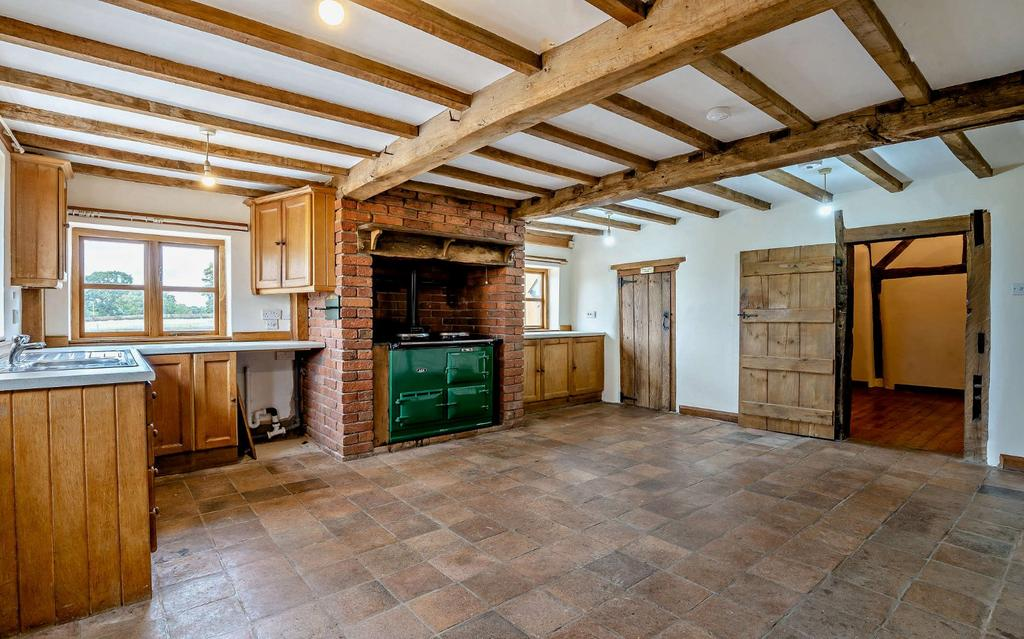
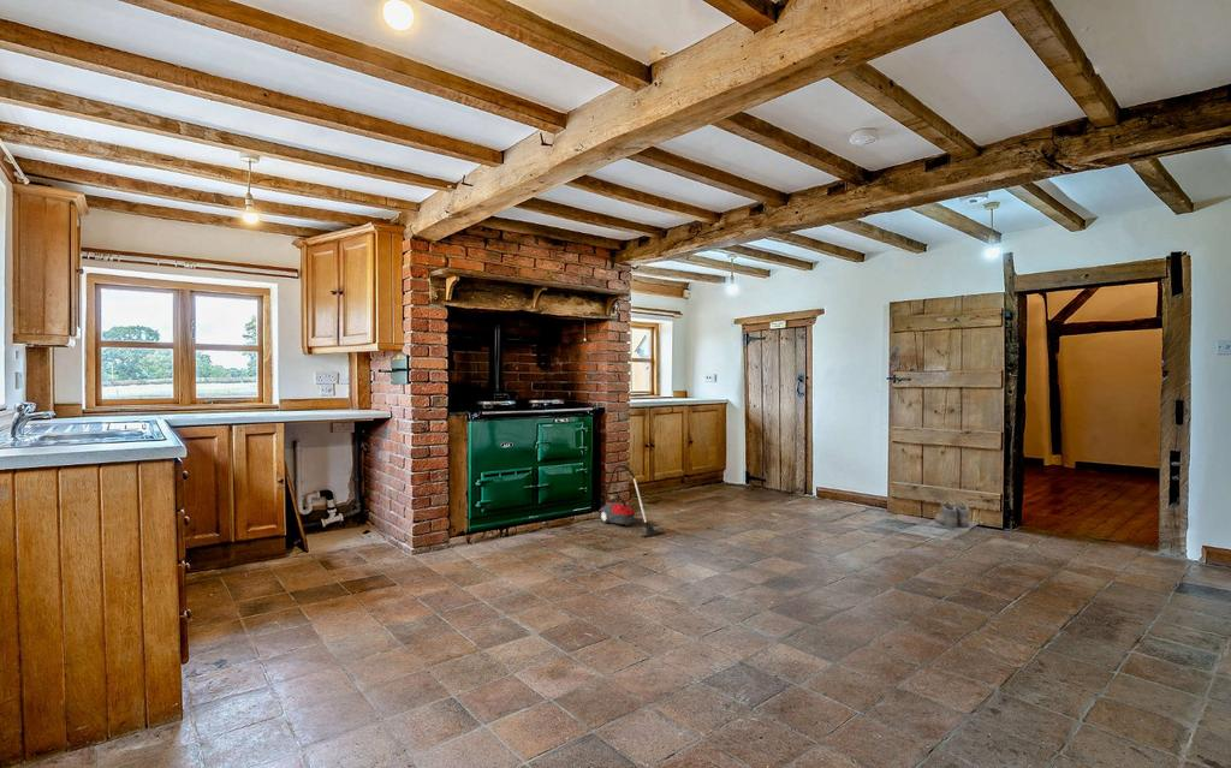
+ boots [924,501,981,532]
+ vacuum cleaner [597,464,666,538]
